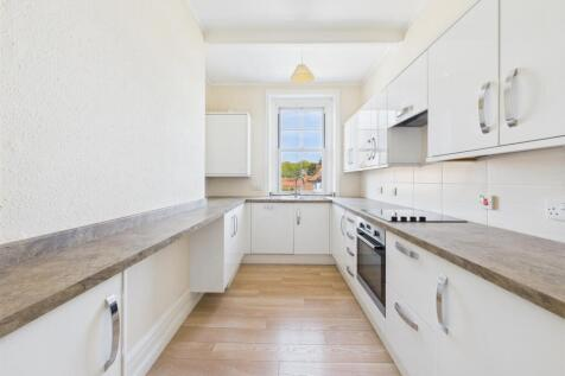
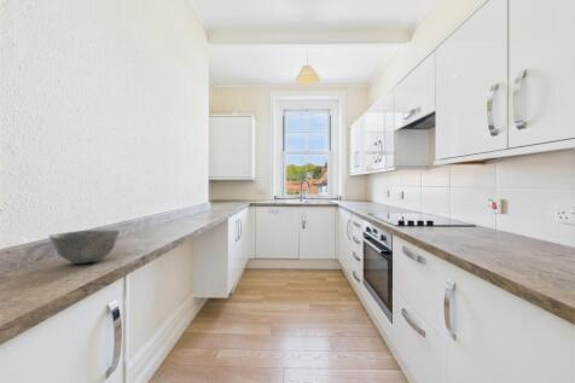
+ bowl [48,230,121,265]
